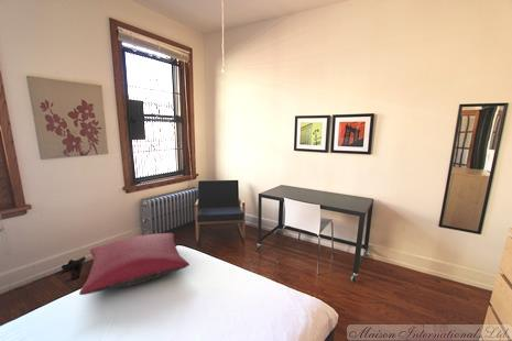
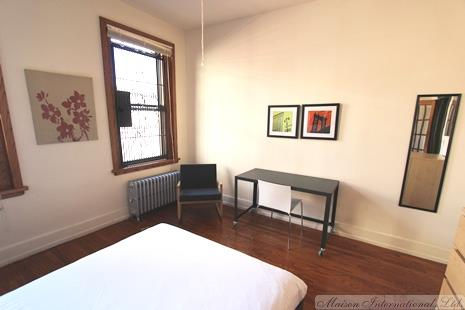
- pillow [78,232,190,296]
- shoe [61,255,87,279]
